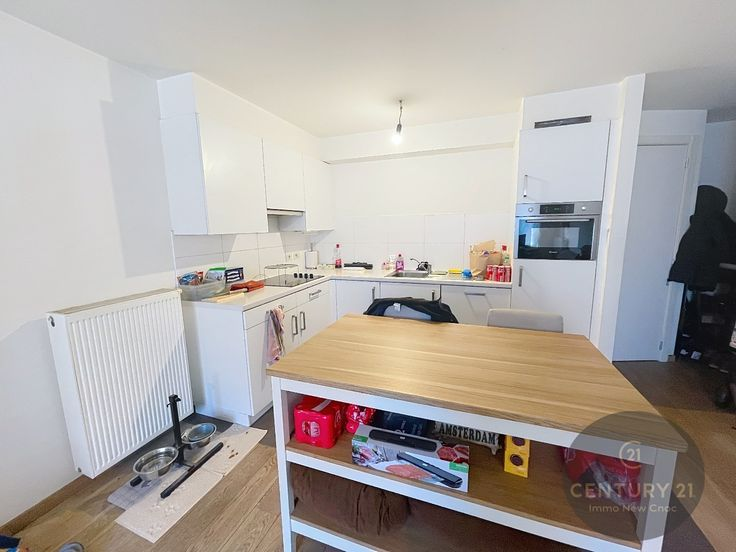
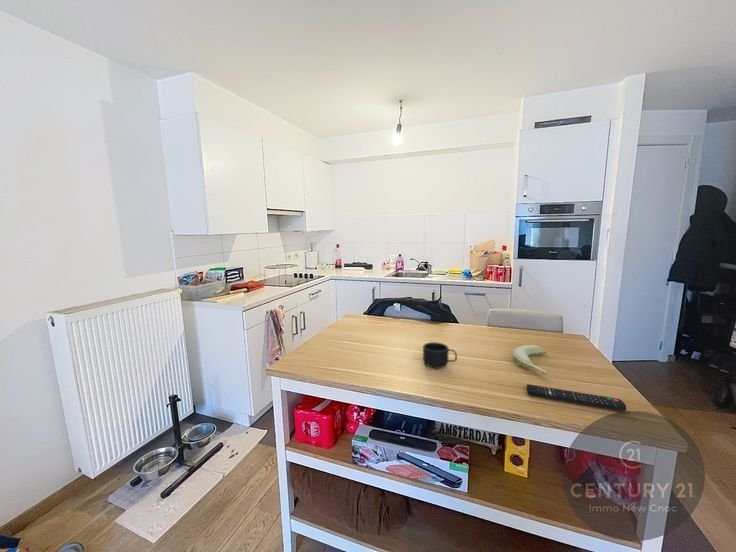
+ mug [422,341,458,369]
+ remote control [526,383,627,412]
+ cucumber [512,344,549,375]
